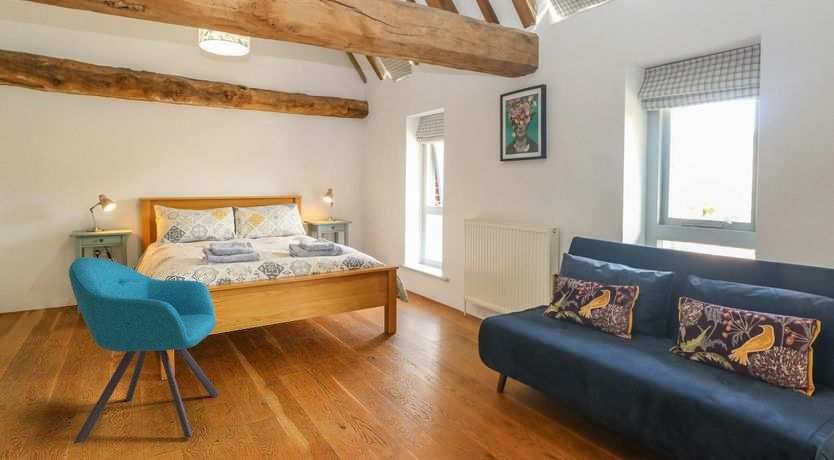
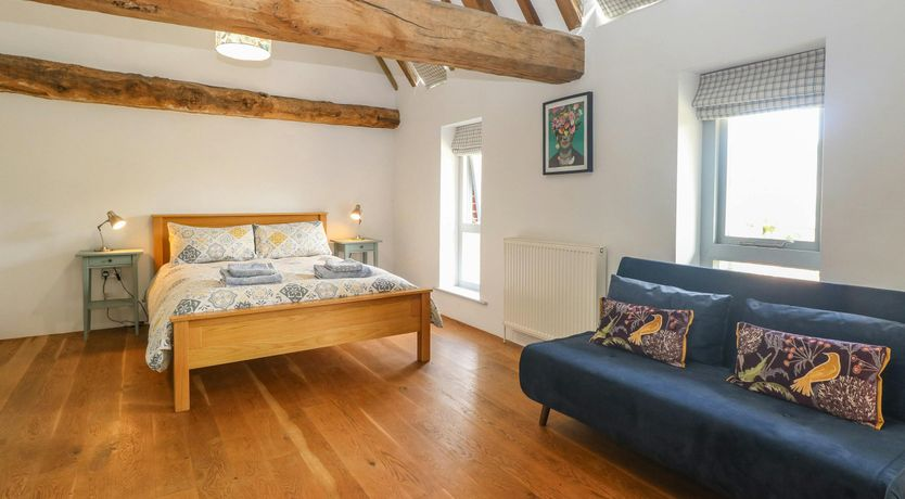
- chair [68,256,221,445]
